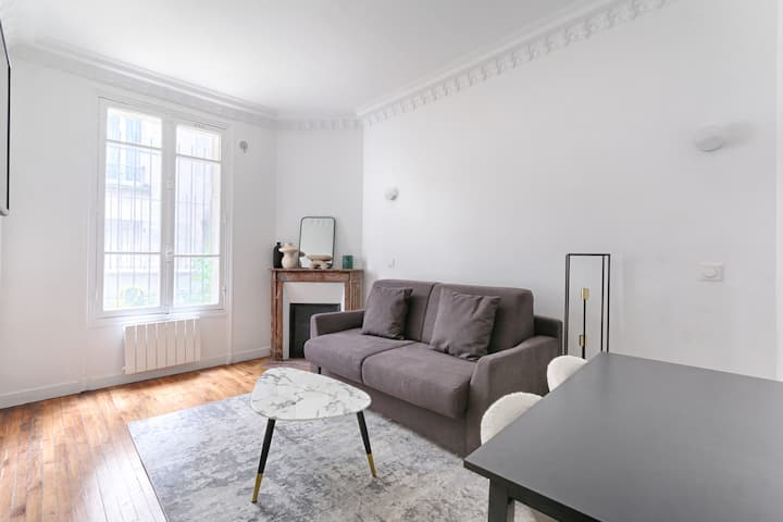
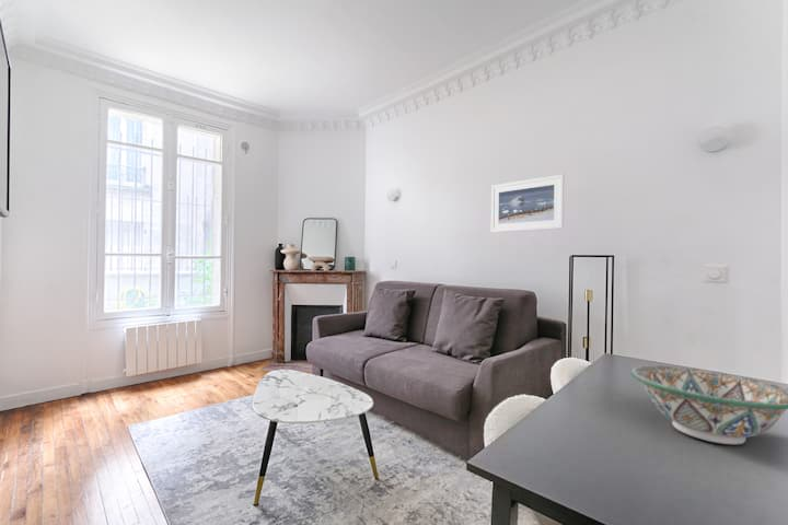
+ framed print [490,174,565,233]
+ decorative bowl [629,364,788,445]
